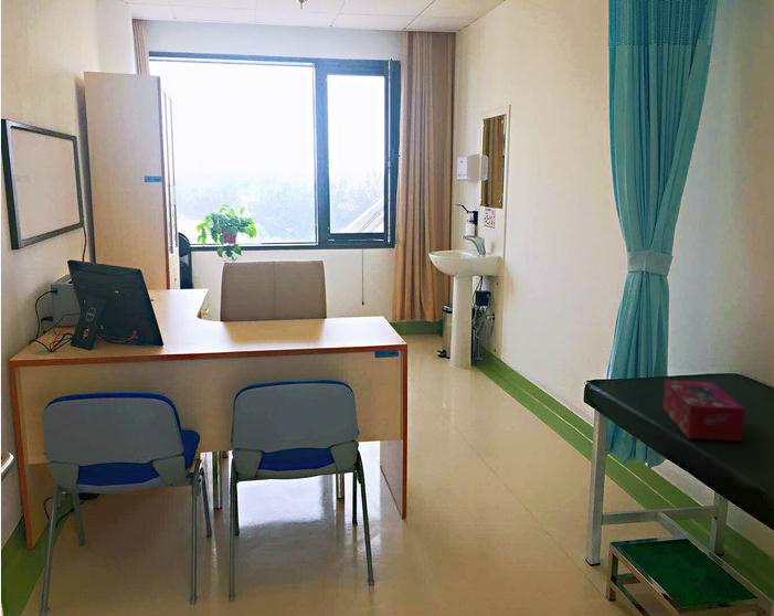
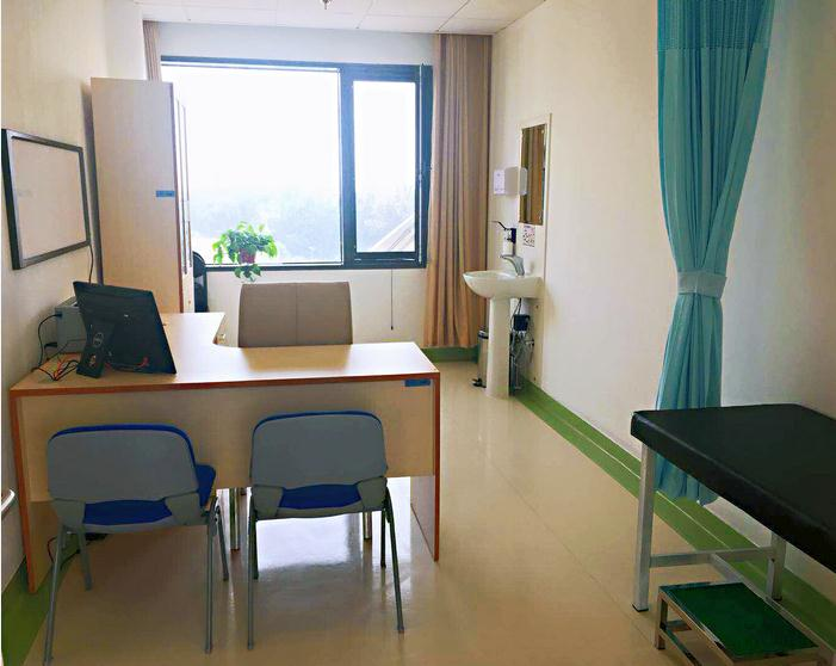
- tissue box [662,379,745,442]
